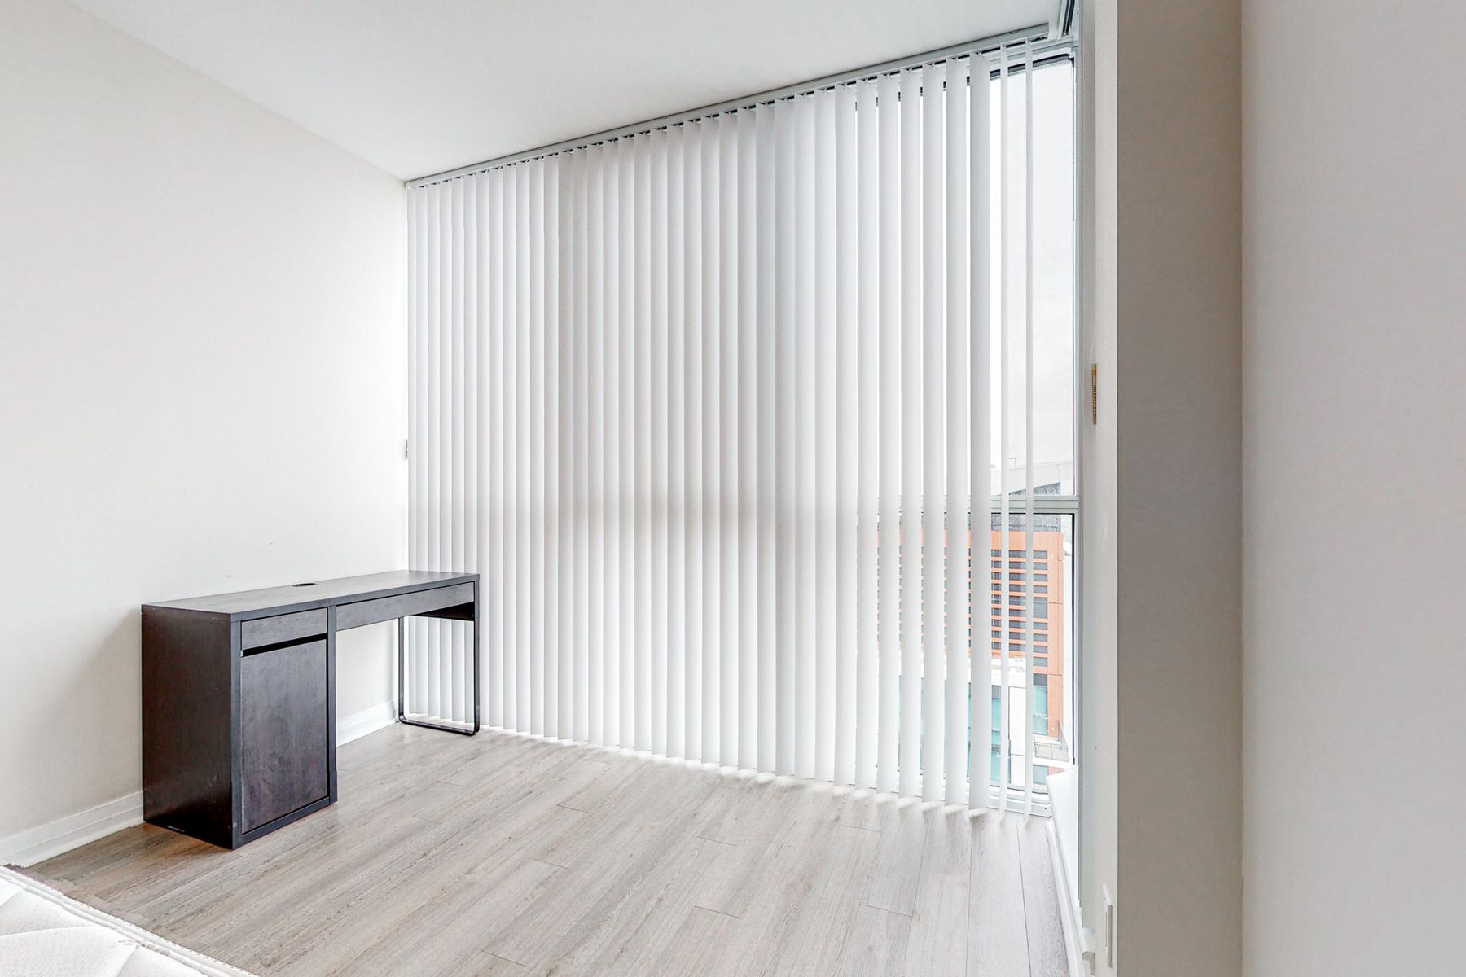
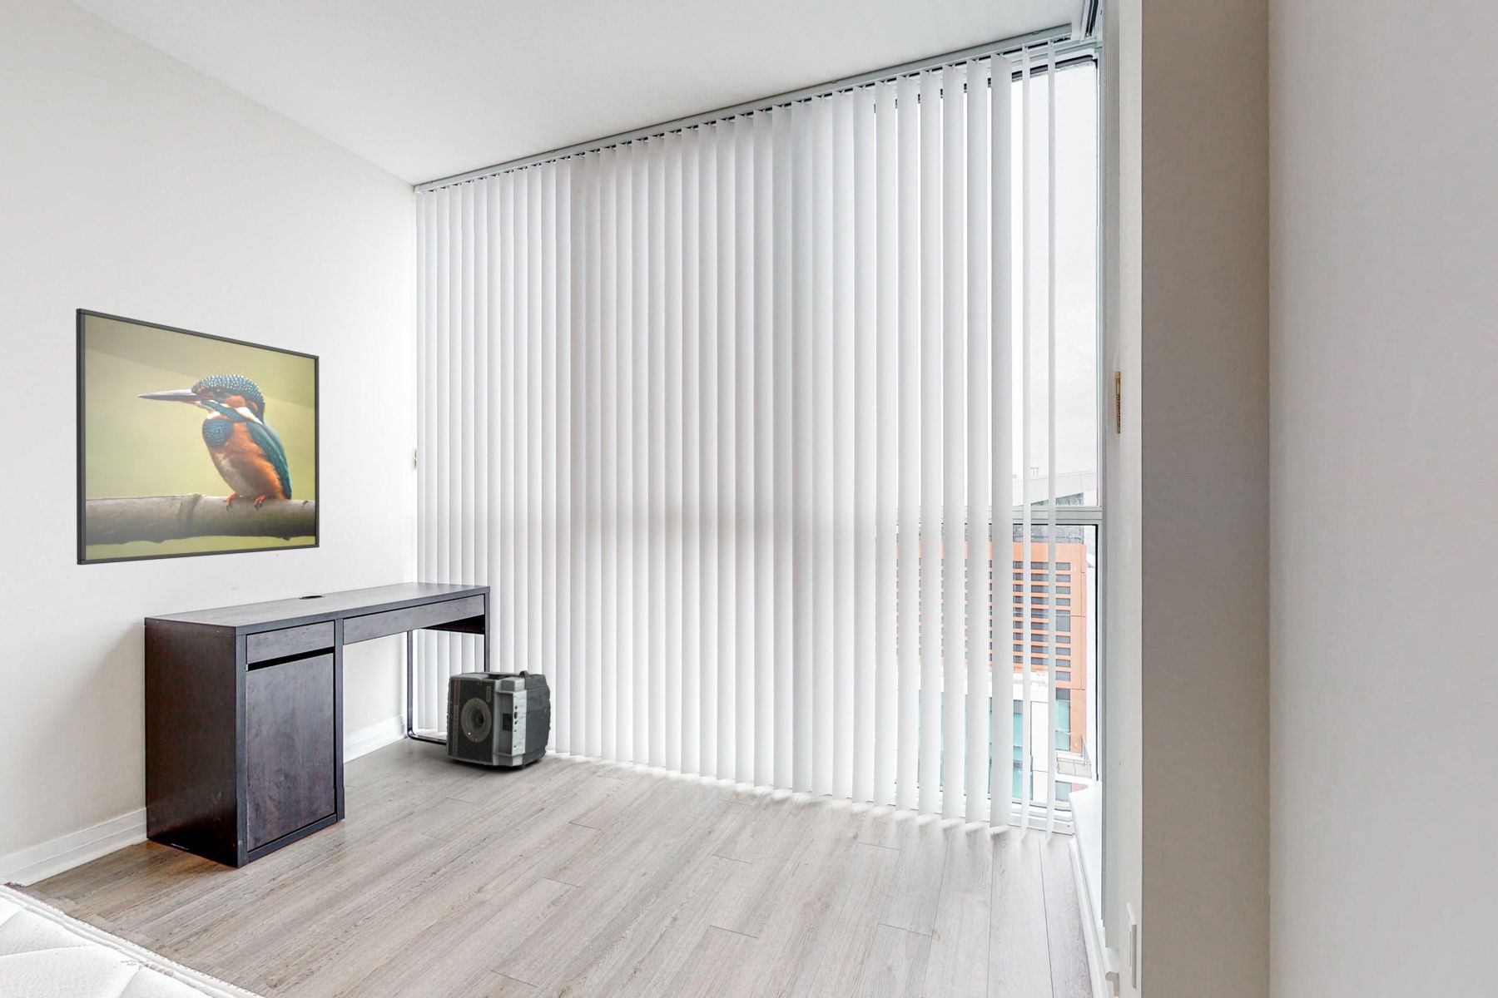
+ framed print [75,307,320,566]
+ pouch [445,669,552,770]
